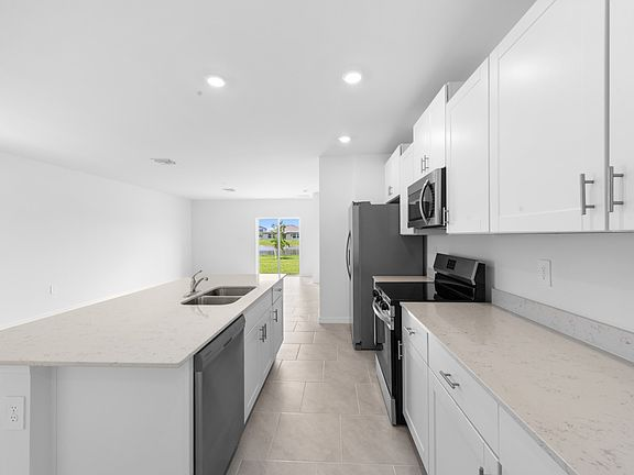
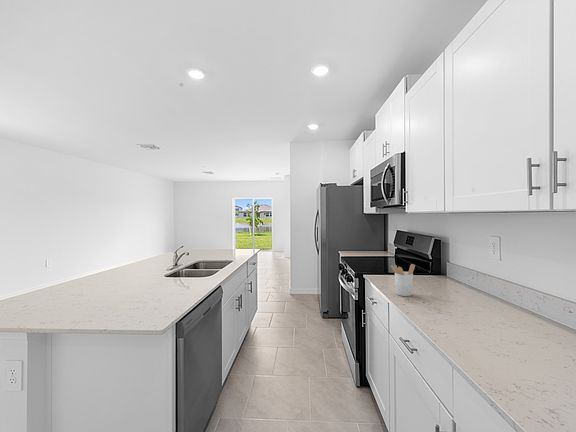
+ utensil holder [390,263,416,297]
